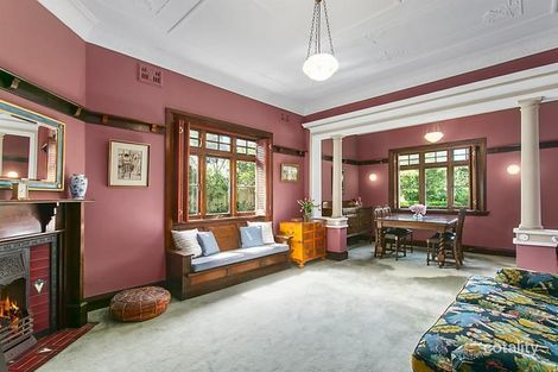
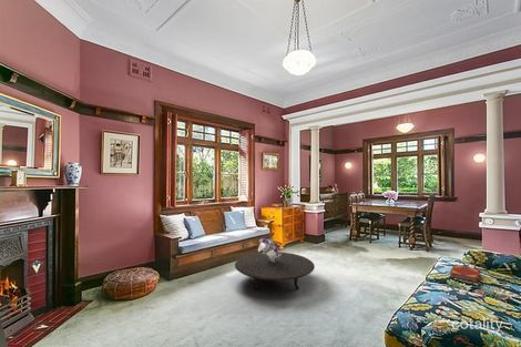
+ table [234,251,316,292]
+ bouquet [257,237,282,262]
+ hardback book [449,264,481,284]
